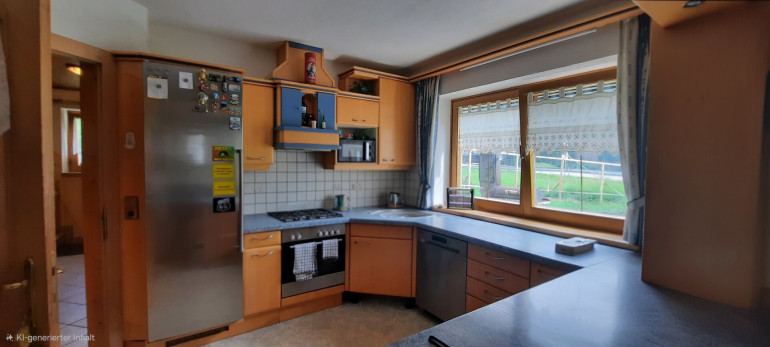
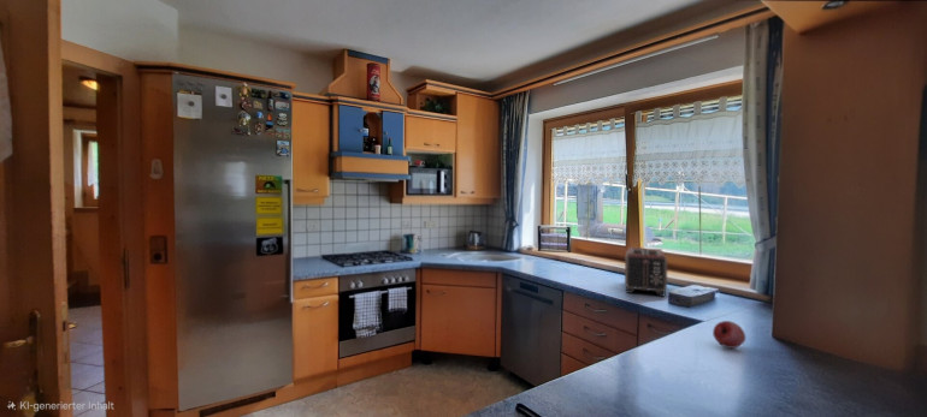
+ toaster [624,246,668,298]
+ fruit [712,320,746,350]
